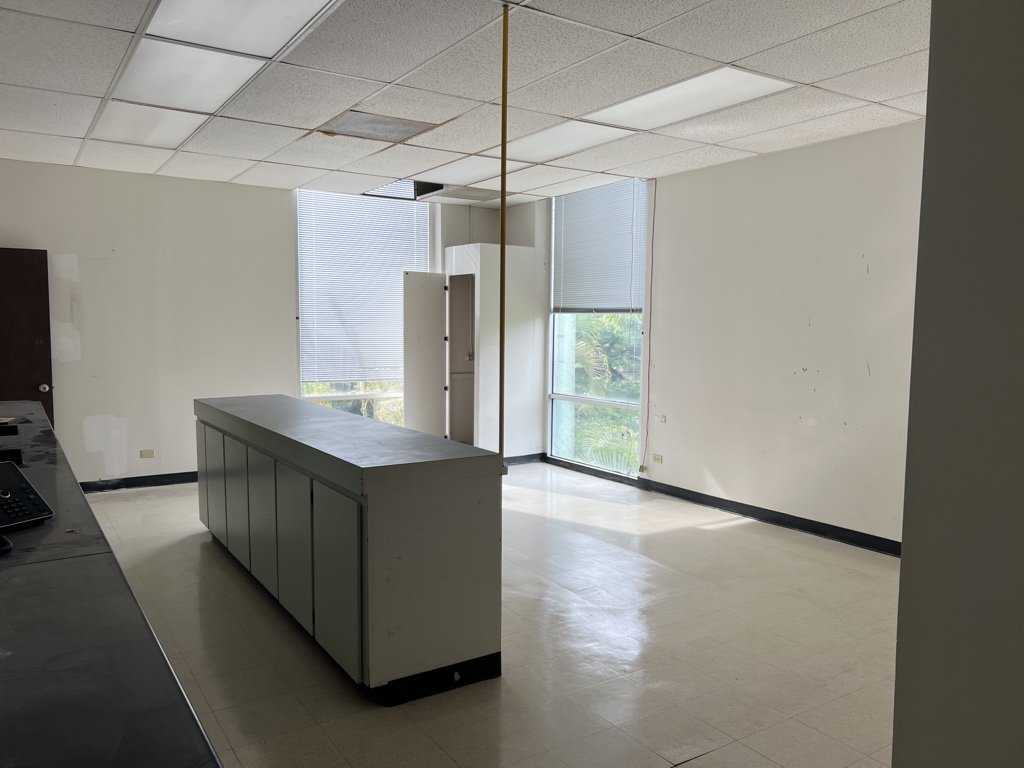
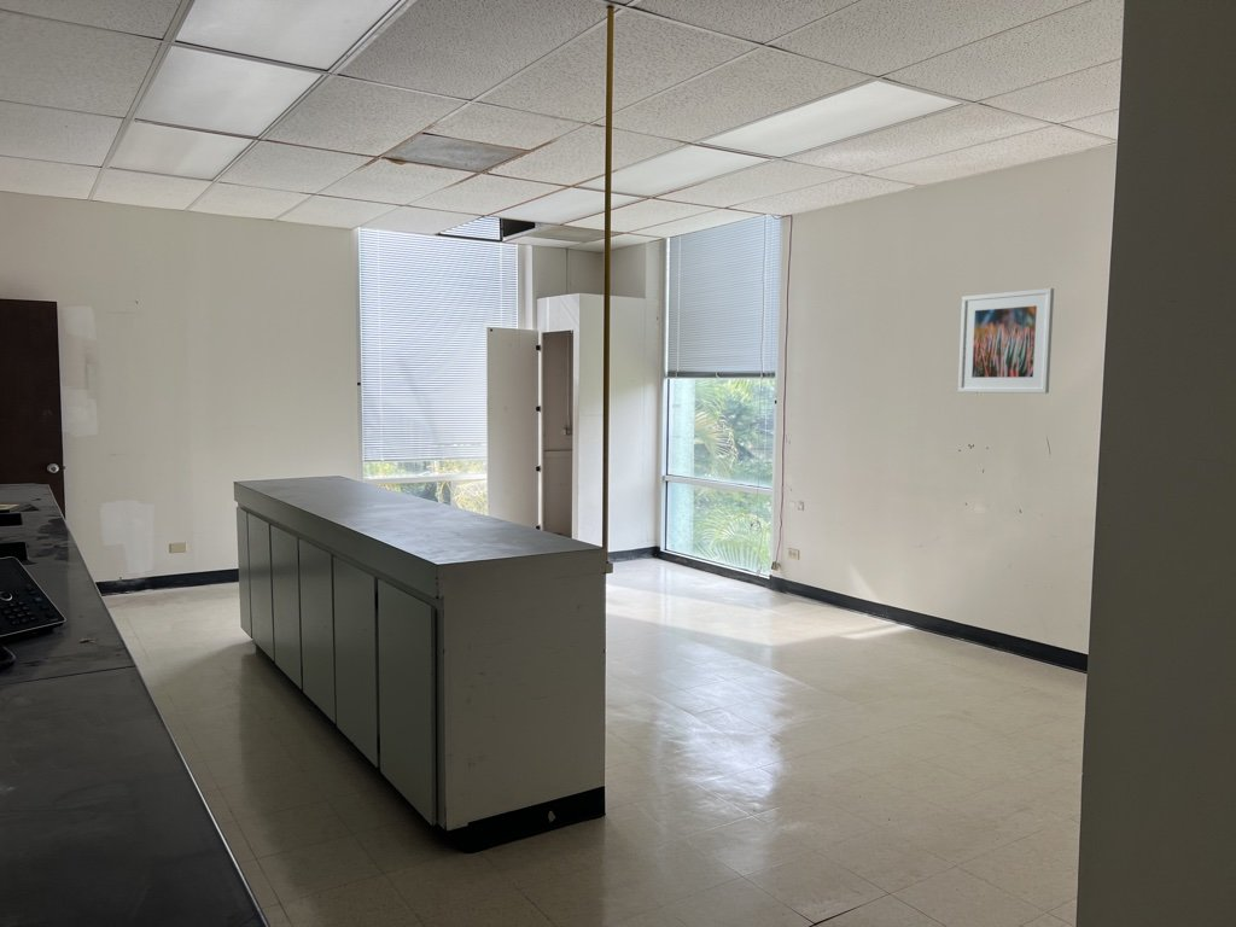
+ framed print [957,287,1055,395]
